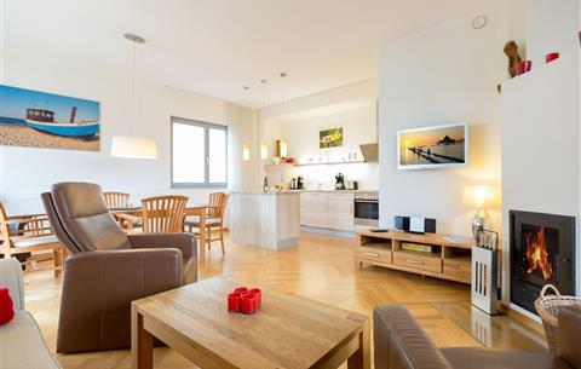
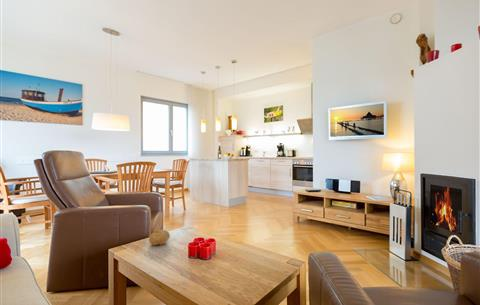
+ fruit [148,228,171,246]
